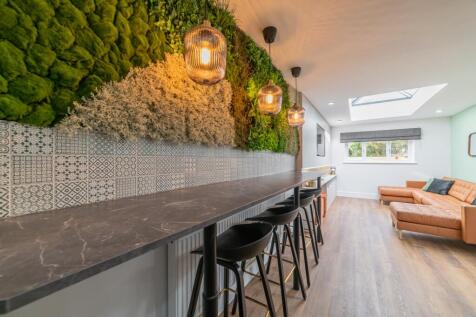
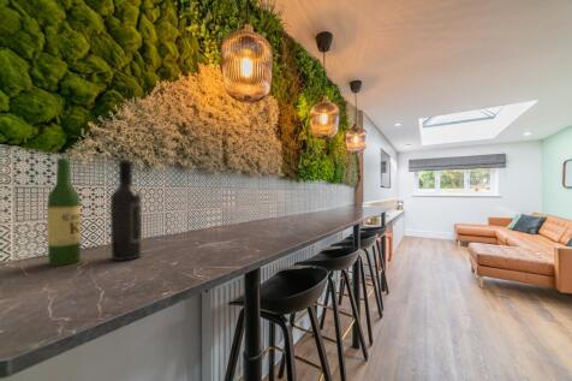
+ wine bottle [46,157,82,267]
+ wine bottle [109,160,143,262]
